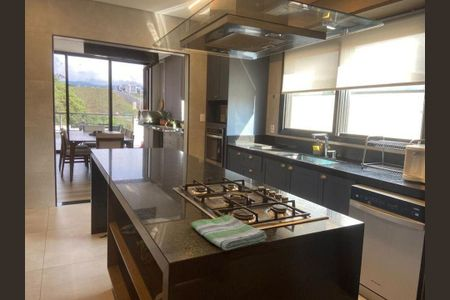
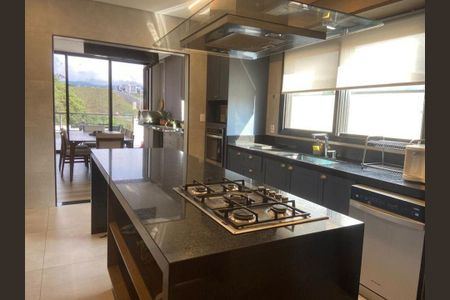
- dish towel [190,214,268,251]
